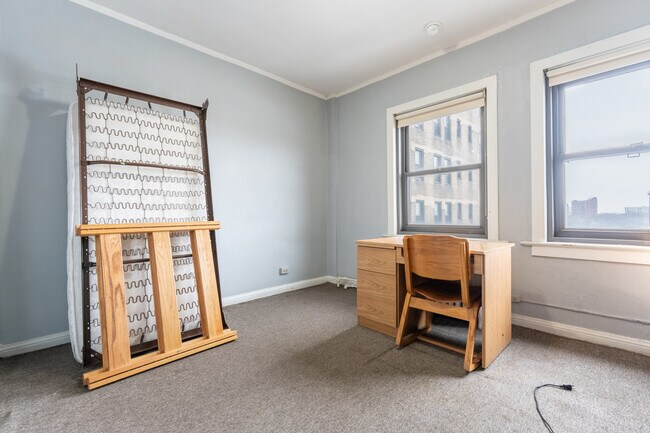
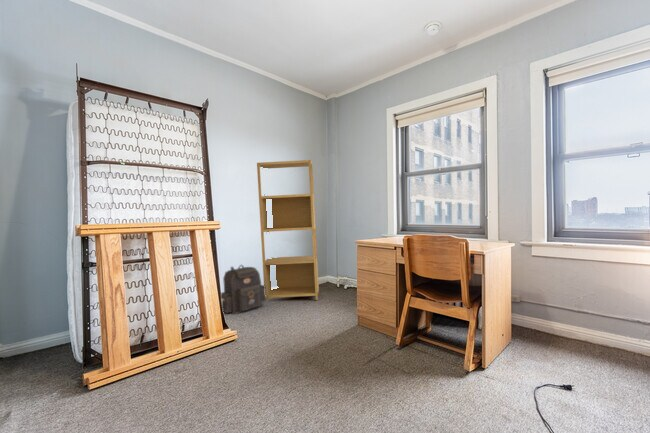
+ backpack [220,264,267,315]
+ shelving unit [256,159,320,302]
